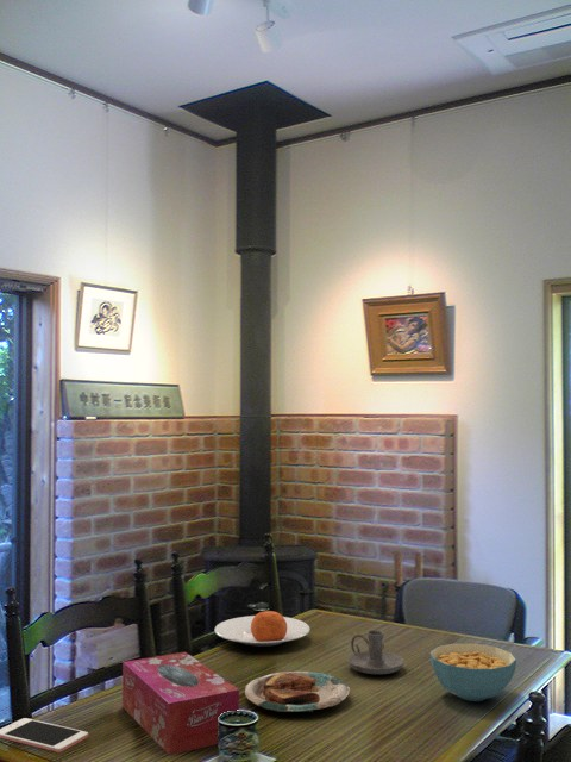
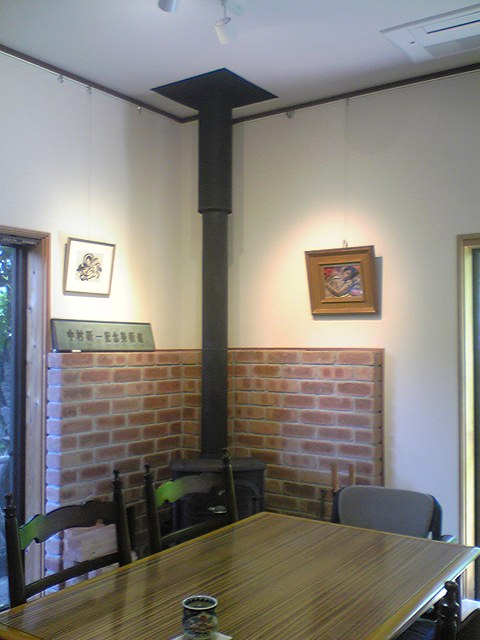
- plate [244,670,352,713]
- candle holder [346,629,406,675]
- tissue box [121,651,240,756]
- cereal bowl [428,642,517,702]
- plate [214,610,310,648]
- cell phone [0,717,89,754]
